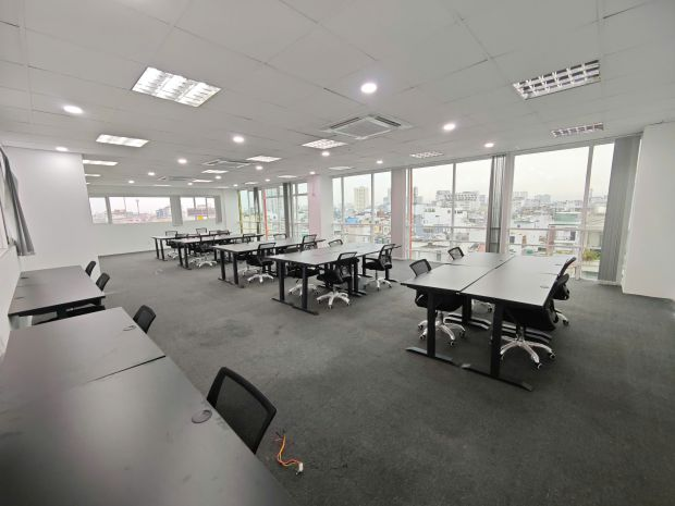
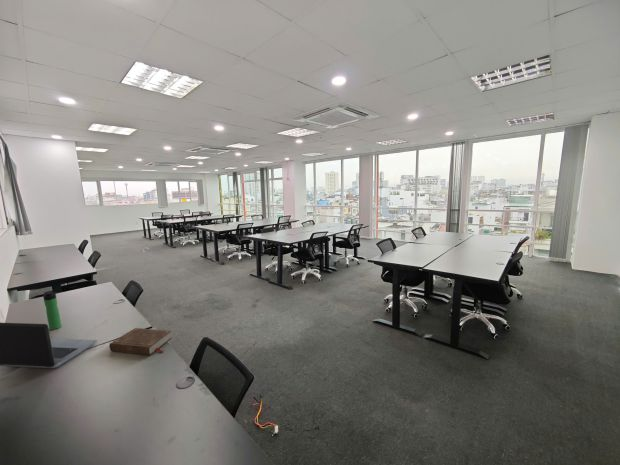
+ bottle [42,290,62,331]
+ book [108,327,173,356]
+ laptop computer [0,322,98,370]
